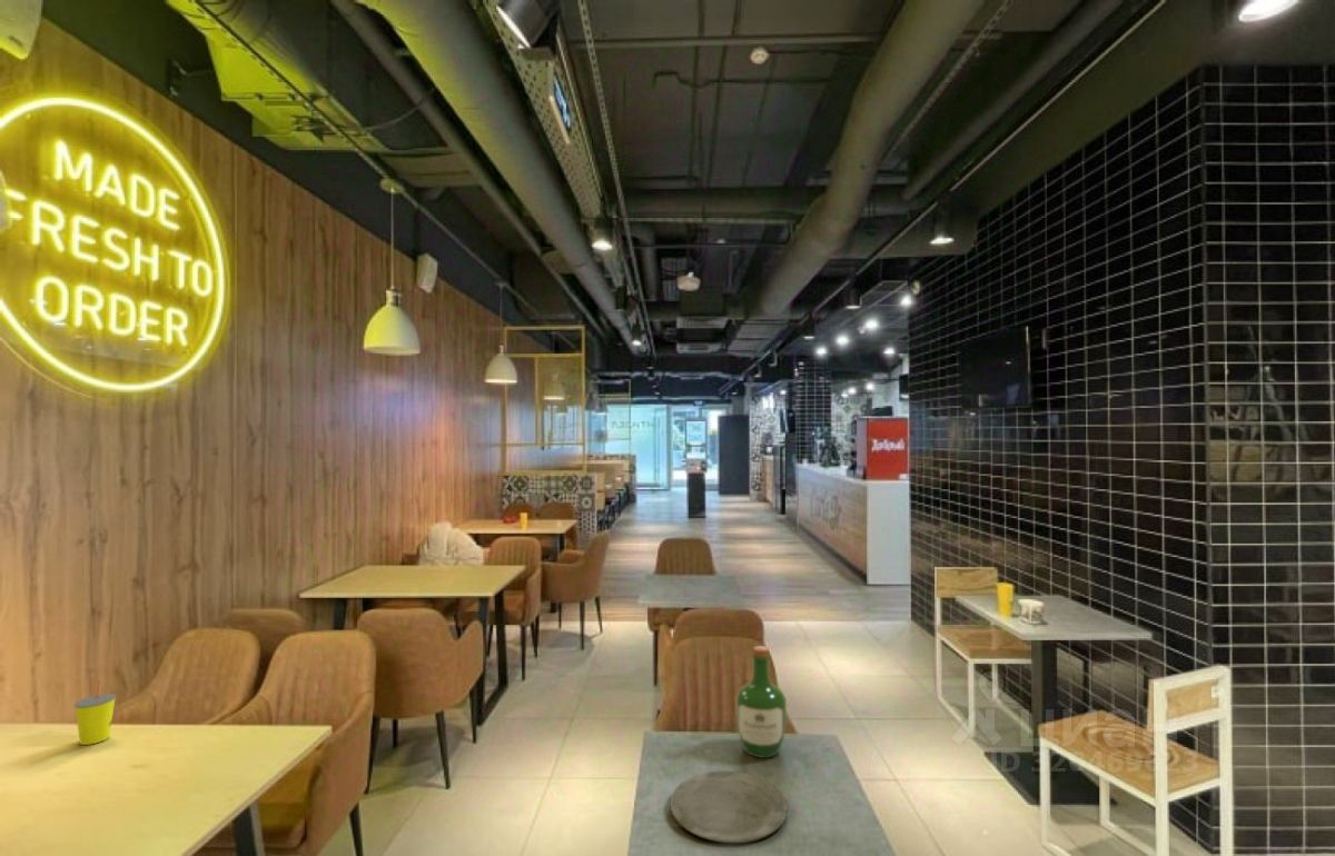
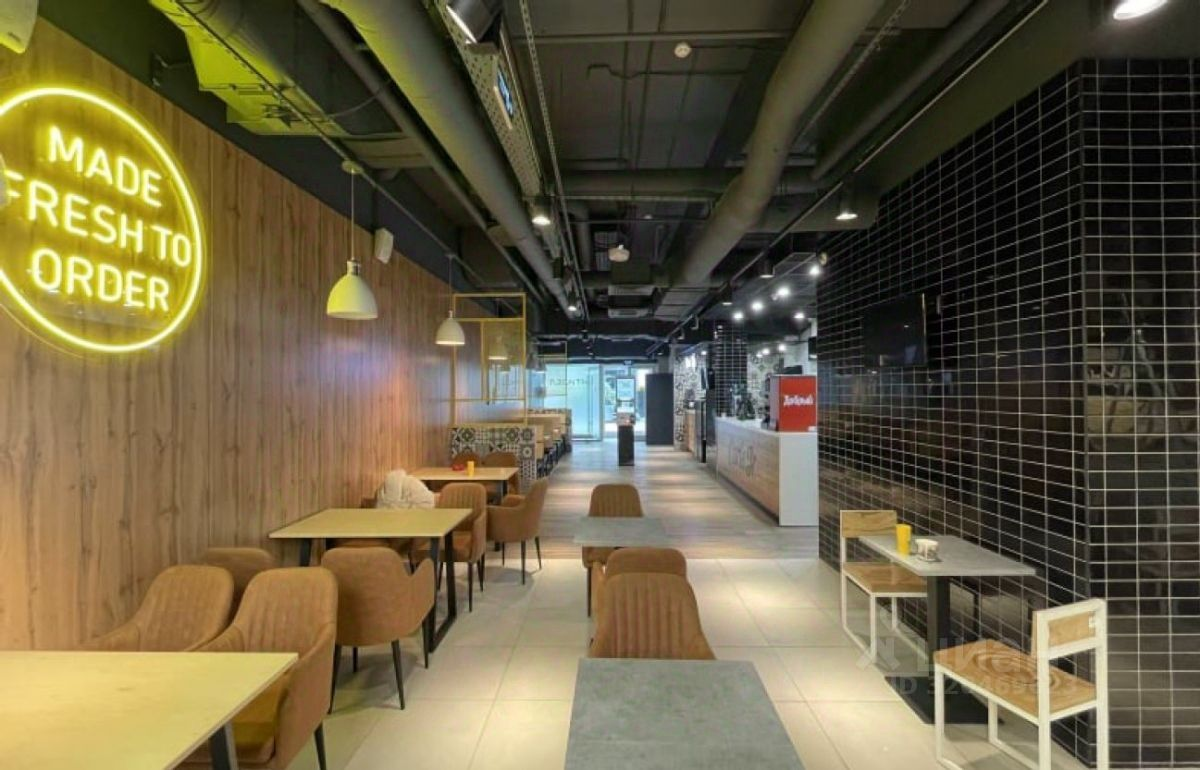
- straw [73,679,117,746]
- wine bottle [735,645,788,759]
- plate [670,770,788,844]
